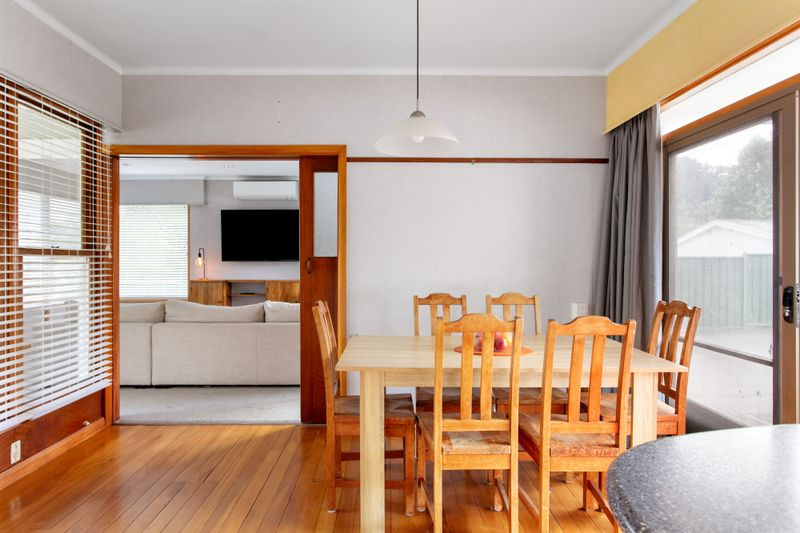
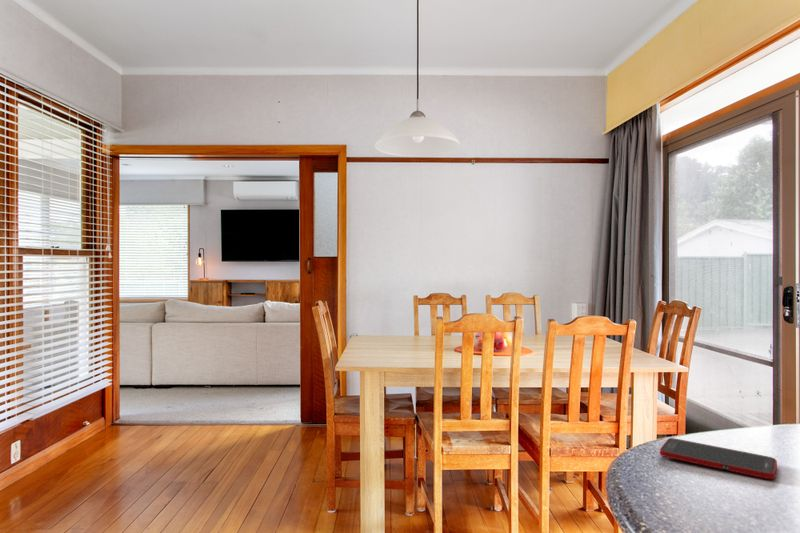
+ cell phone [659,437,778,480]
